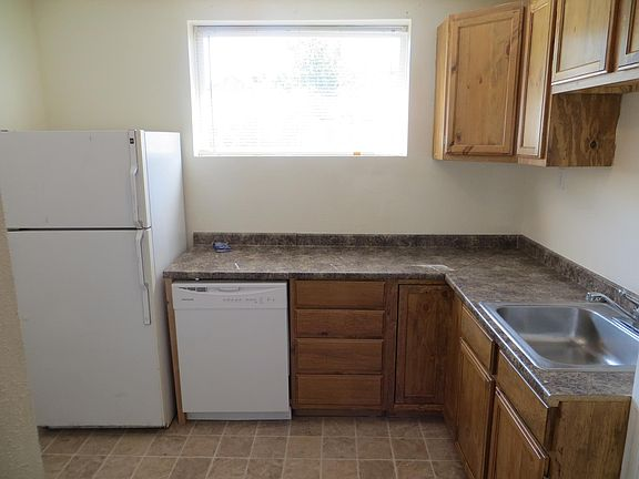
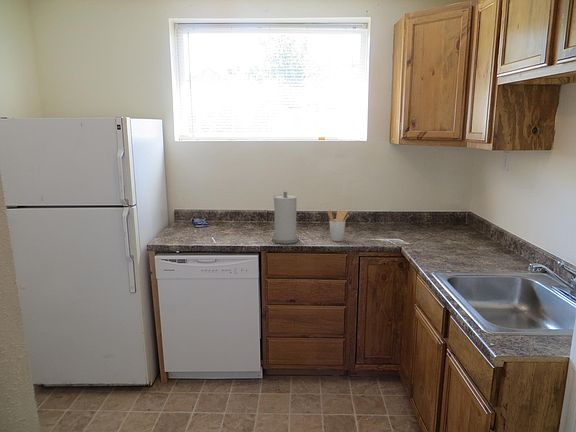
+ utensil holder [327,209,350,242]
+ paper towel [271,191,300,245]
